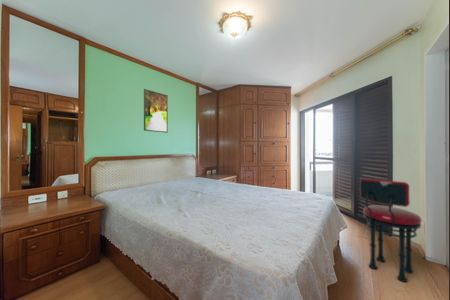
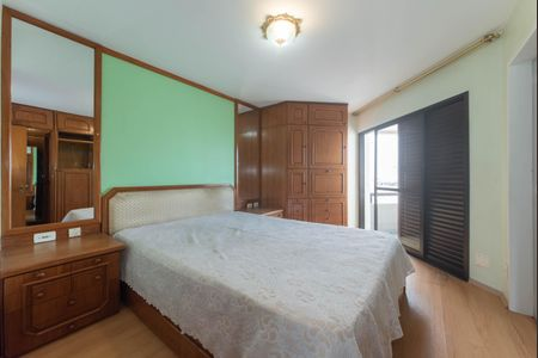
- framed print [143,88,169,134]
- stool [359,177,423,283]
